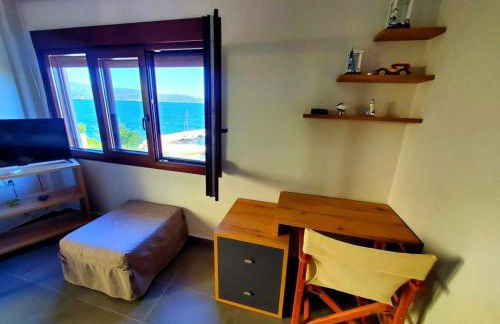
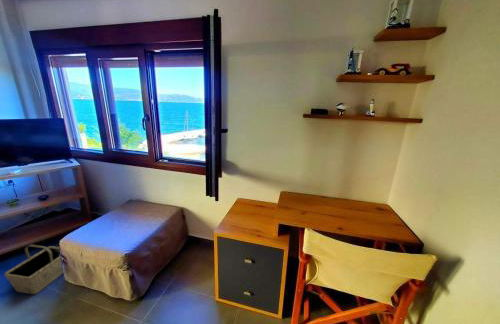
+ basket [3,244,64,295]
